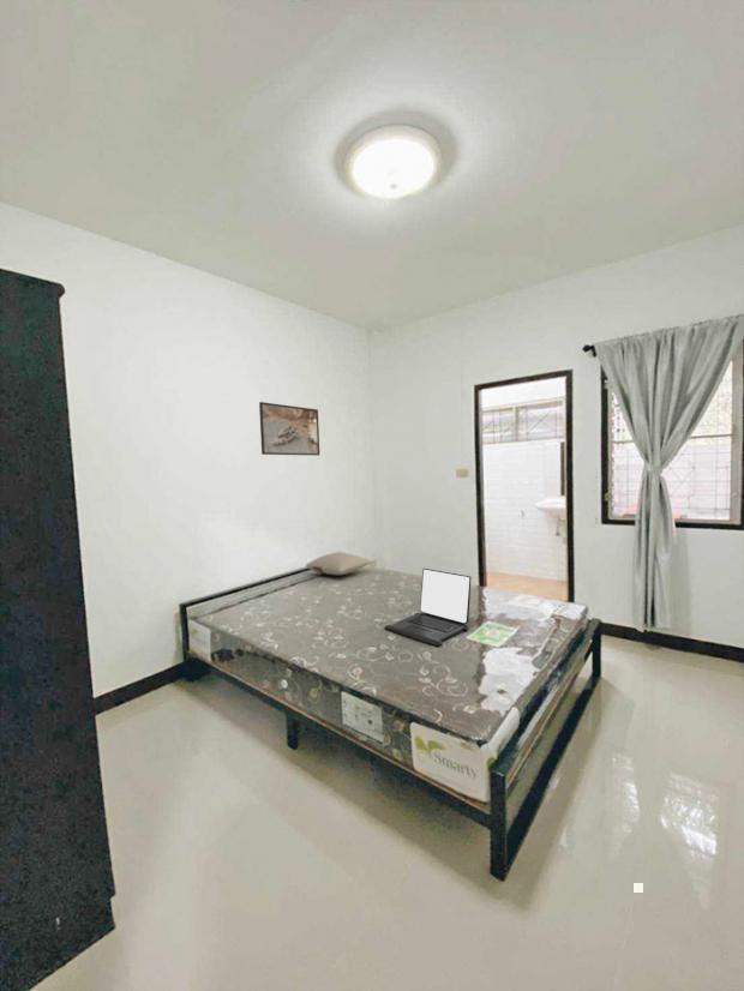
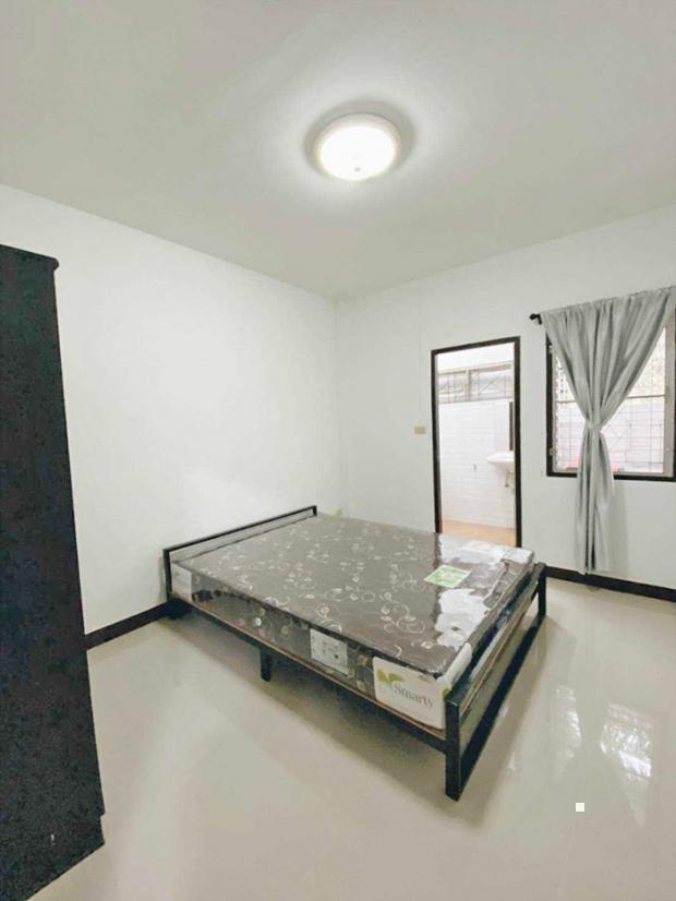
- laptop [383,567,473,647]
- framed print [258,401,320,457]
- pillow [305,551,374,576]
